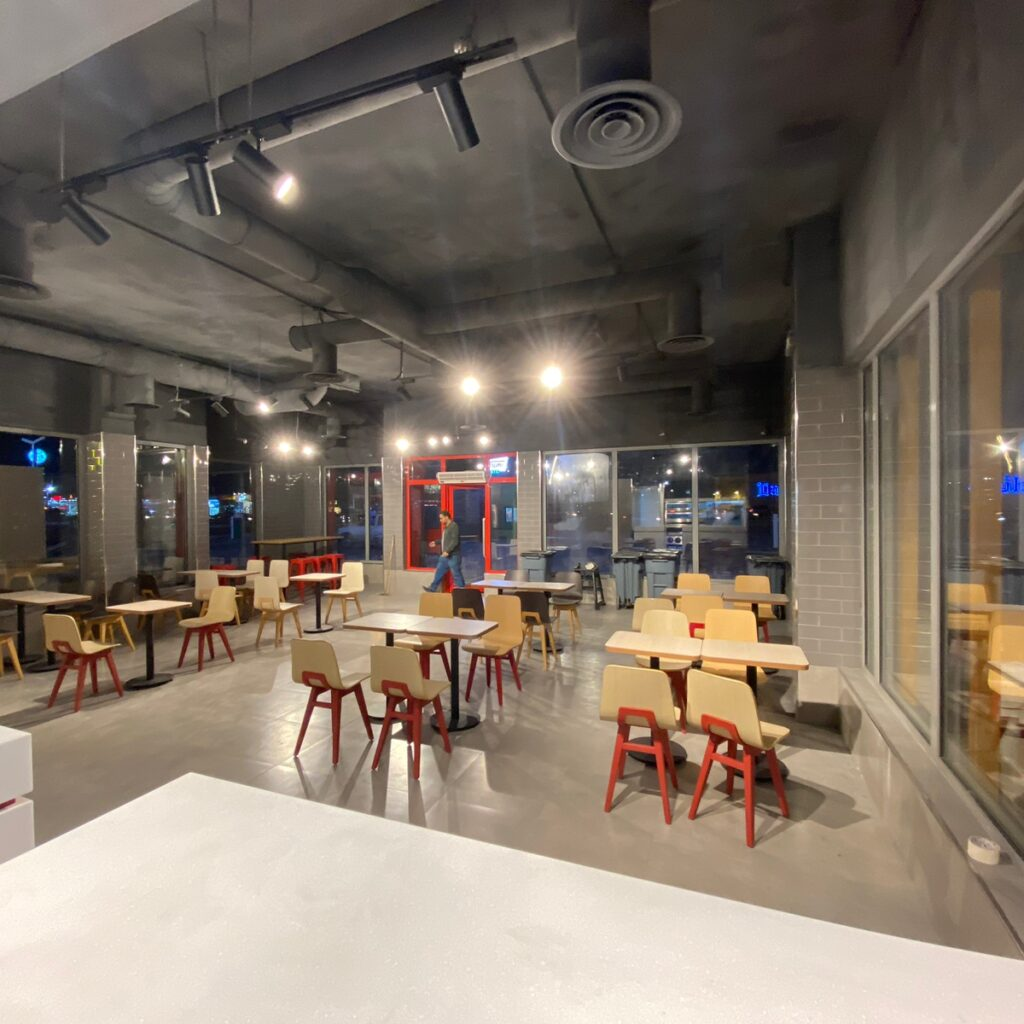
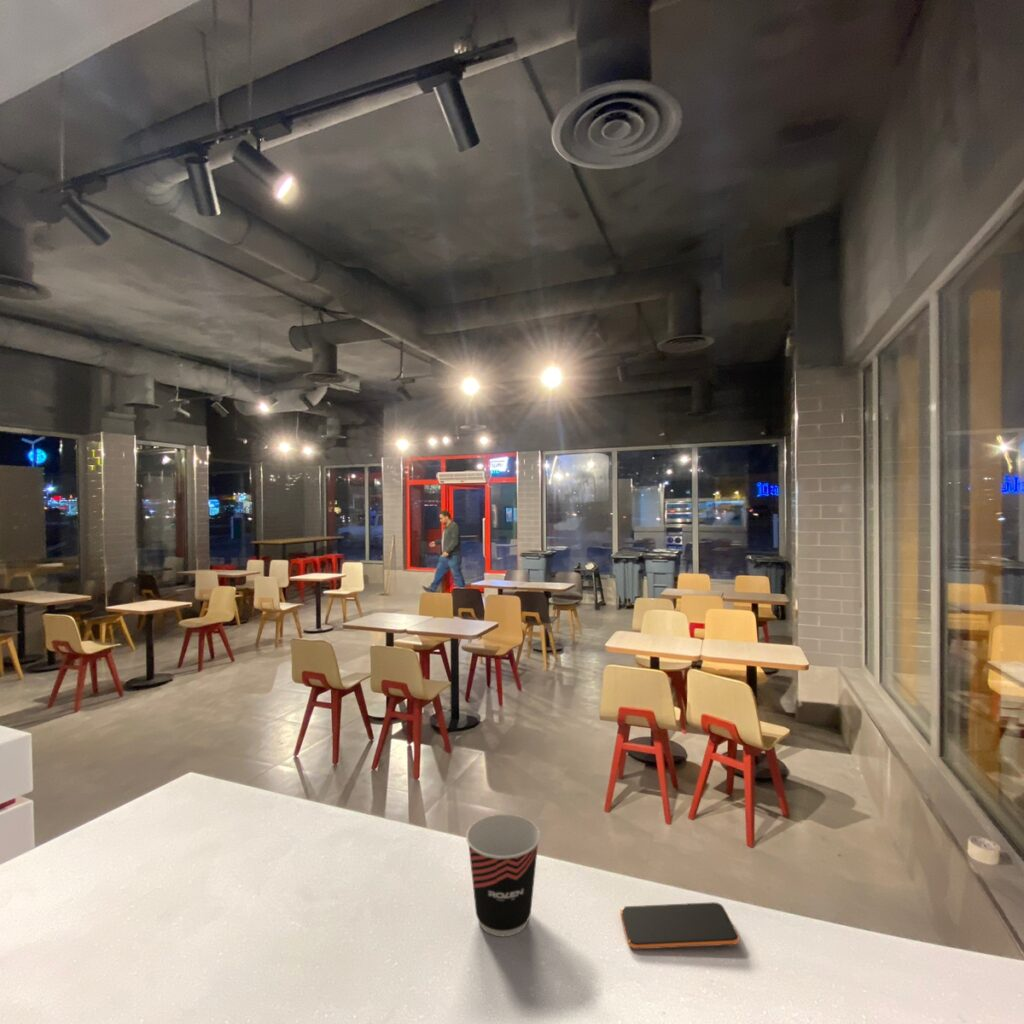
+ smartphone [619,901,741,950]
+ cup [465,813,541,937]
